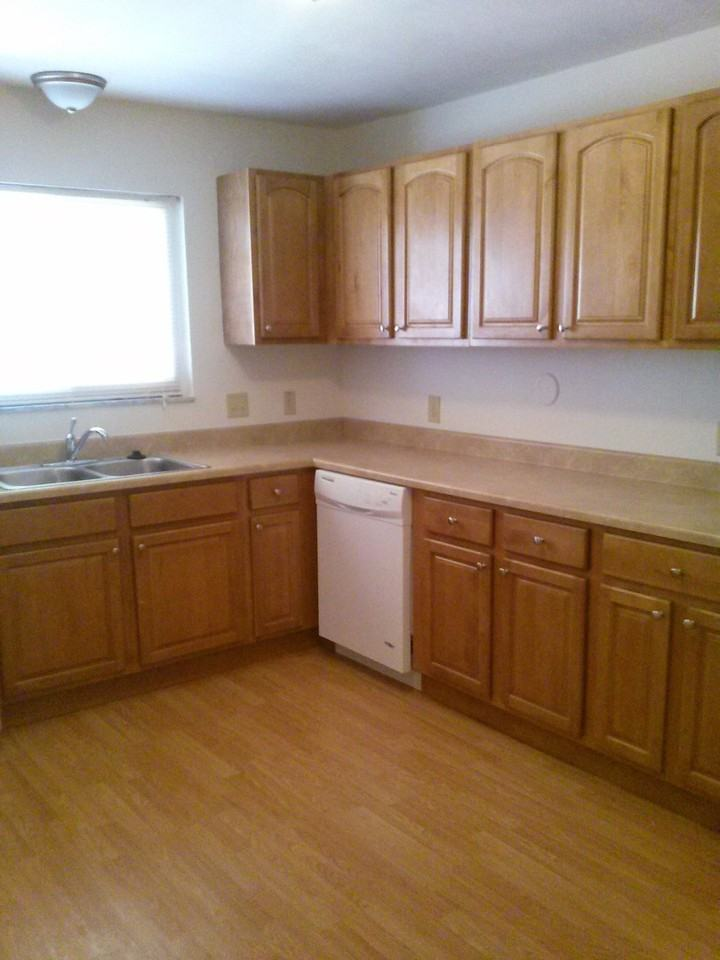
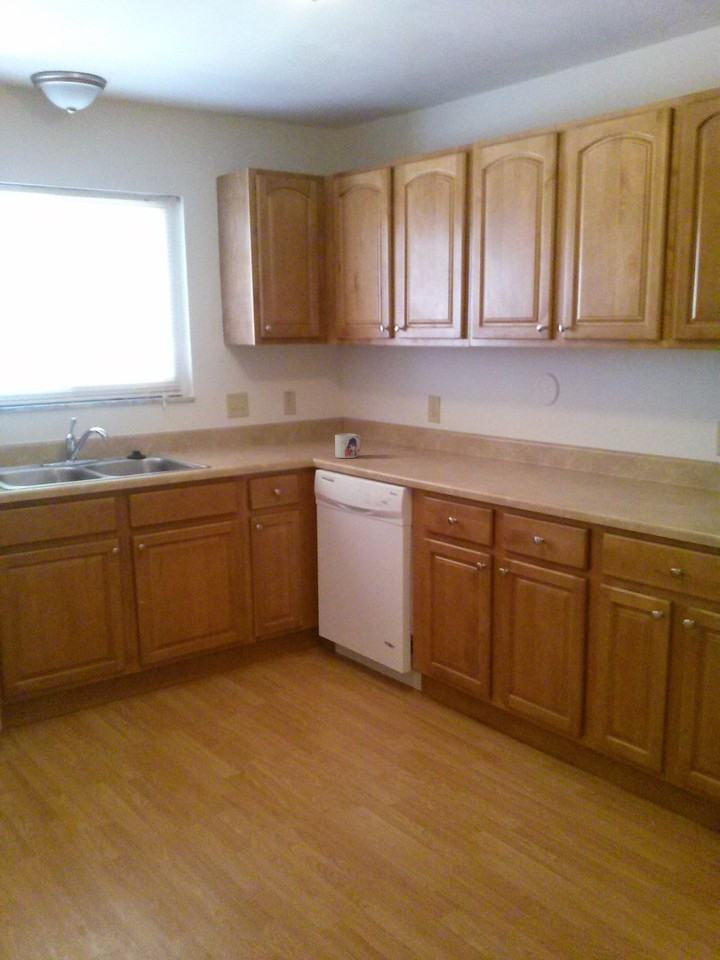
+ mug [334,433,362,459]
